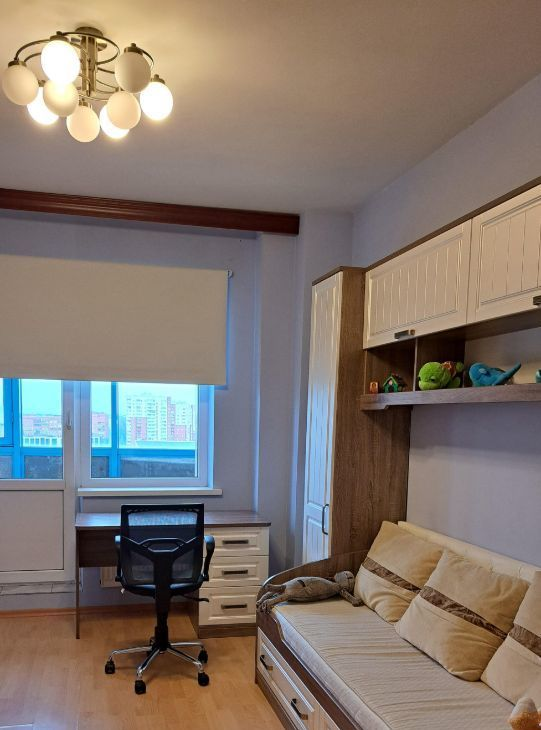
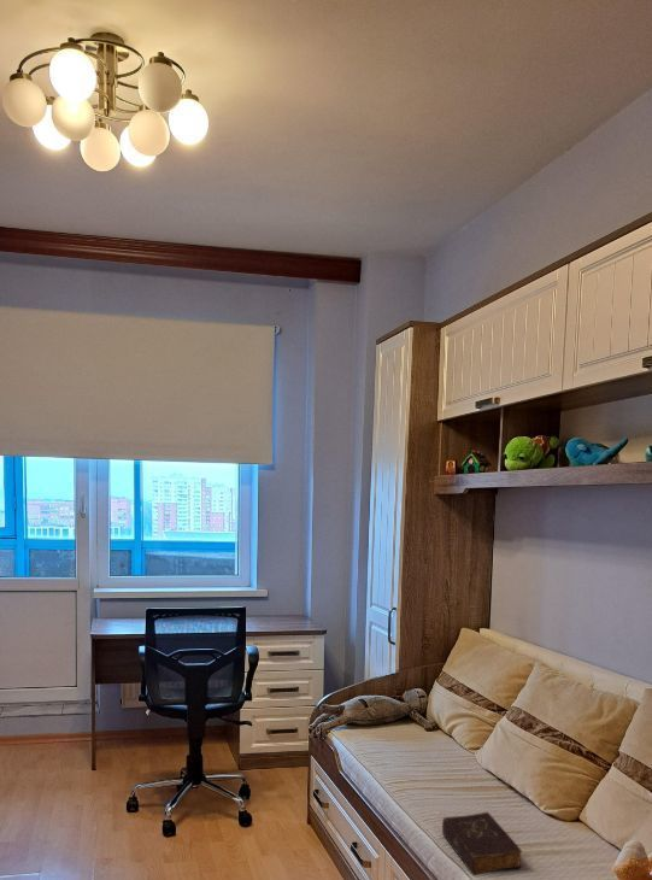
+ book [441,811,523,876]
